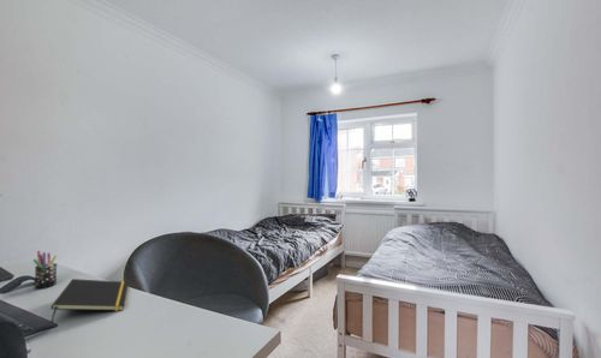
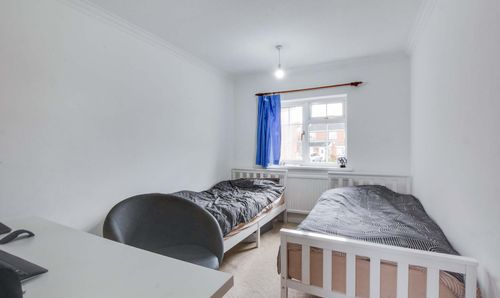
- pen holder [32,250,59,290]
- notepad [49,278,130,324]
